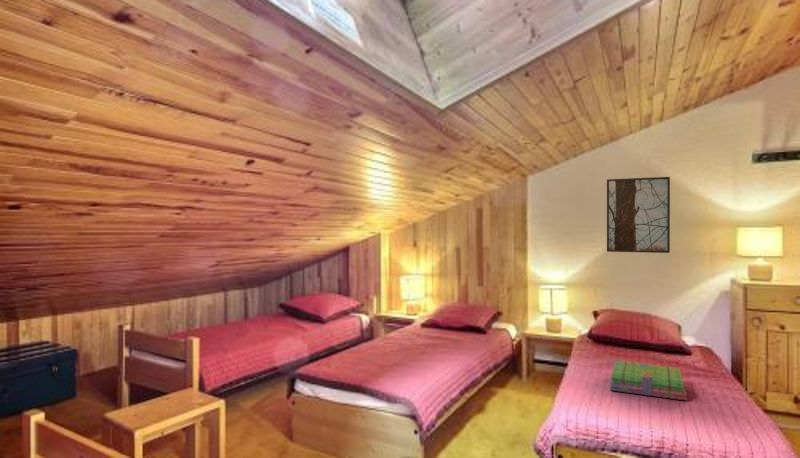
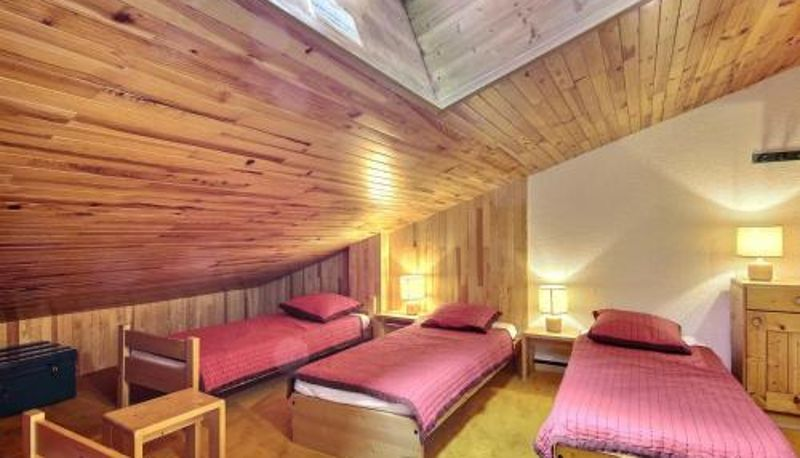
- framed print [606,176,671,254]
- stack of books [609,360,688,402]
